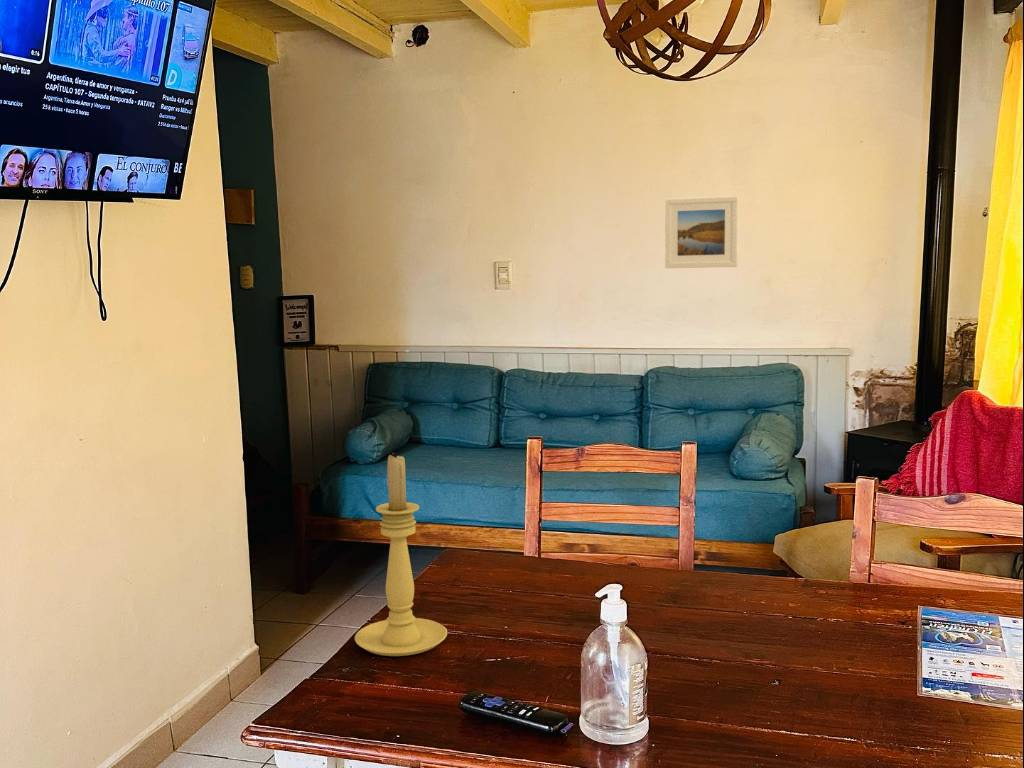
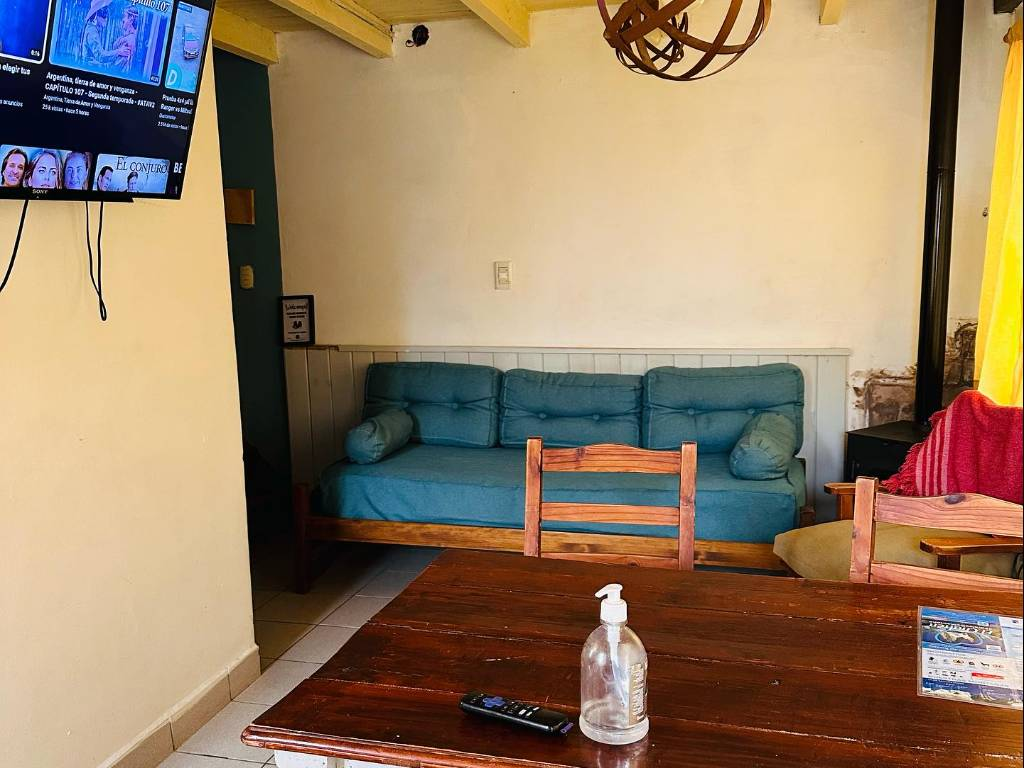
- candle holder [354,452,448,657]
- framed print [664,195,739,269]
